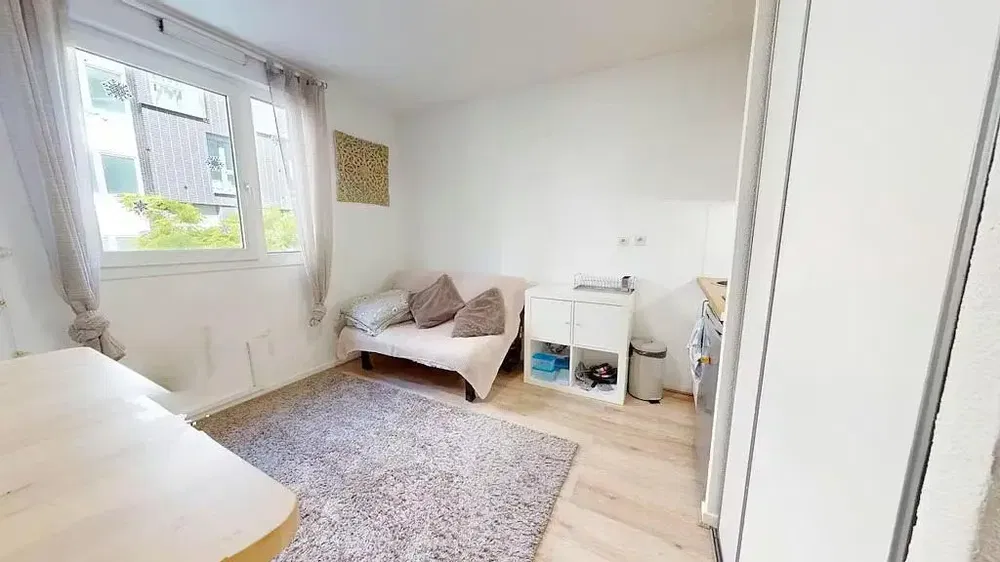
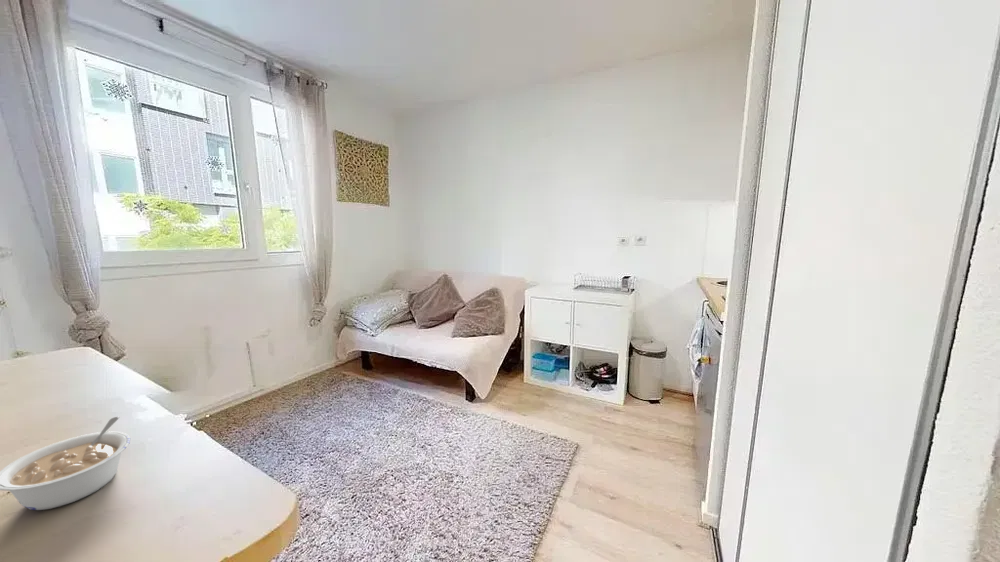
+ legume [0,416,131,511]
